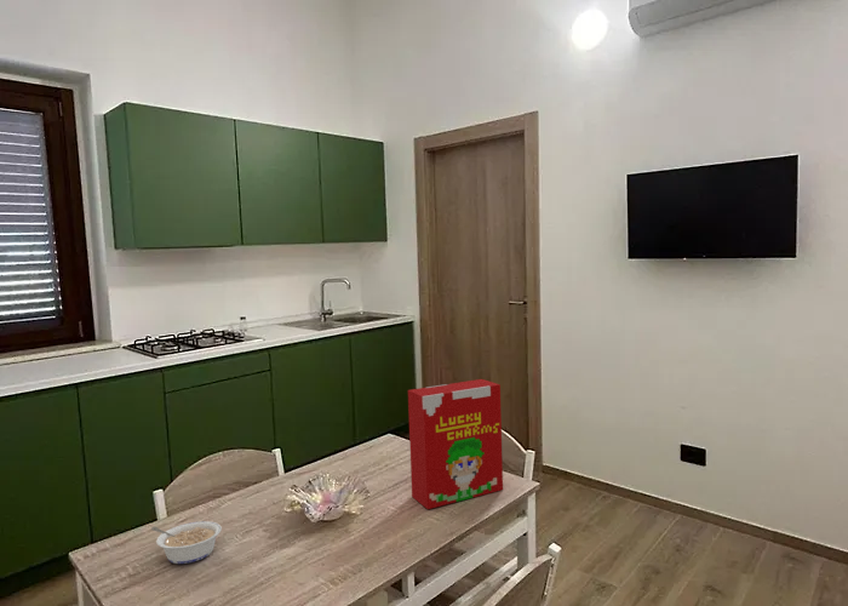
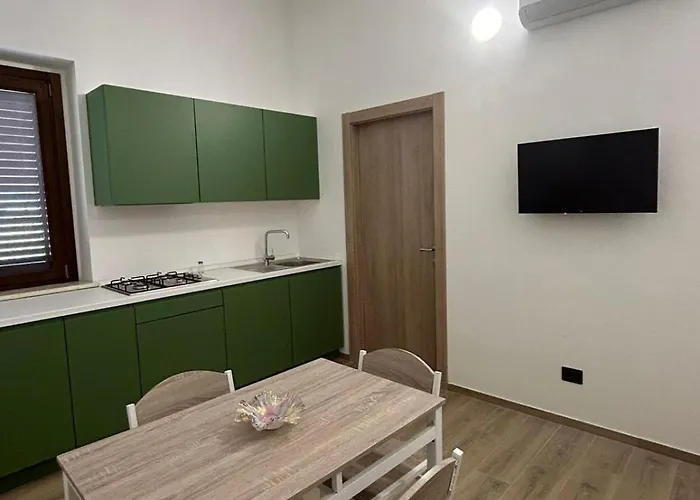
- legume [150,520,223,565]
- cereal box [407,378,504,510]
